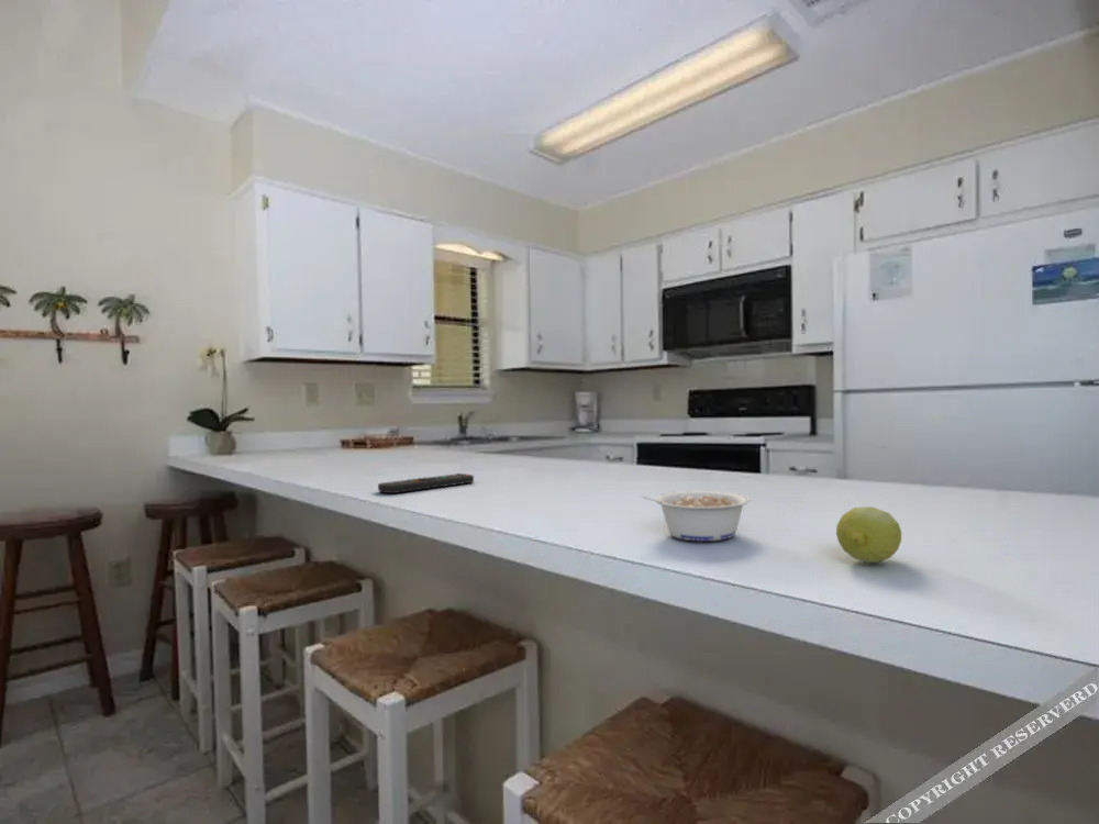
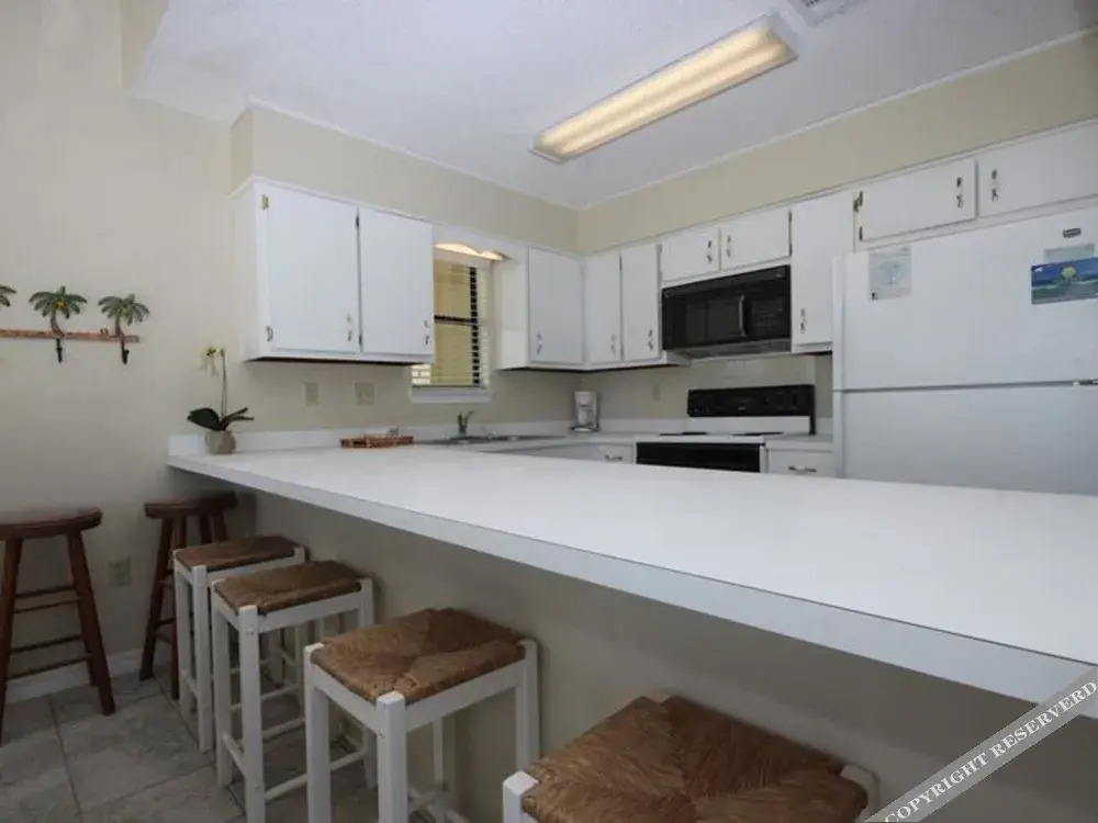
- fruit [835,505,902,564]
- remote control [377,472,475,494]
- legume [639,490,751,543]
